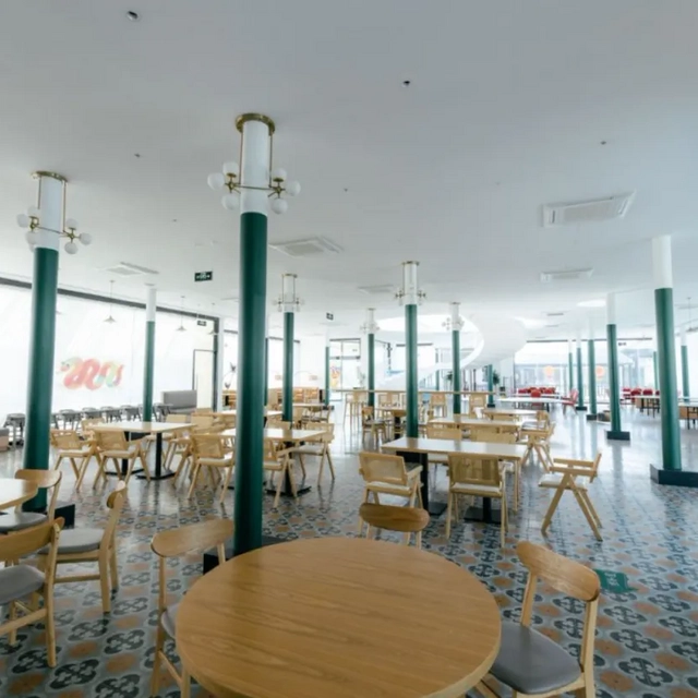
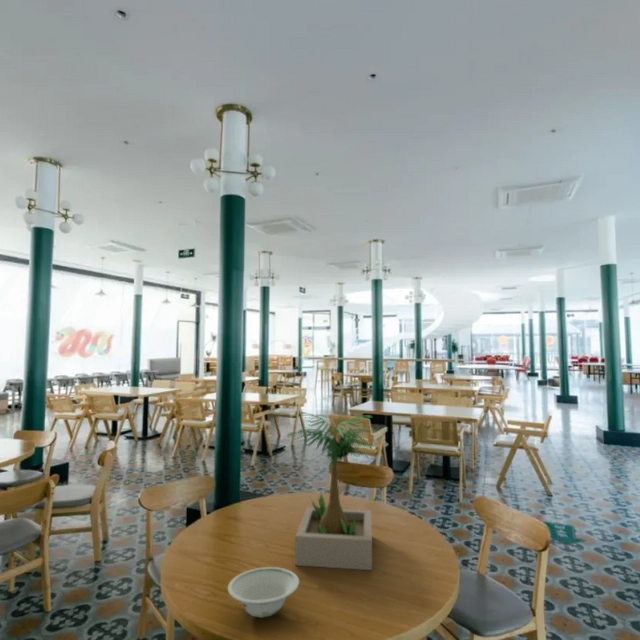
+ bowl [227,566,300,619]
+ potted plant [286,409,373,571]
